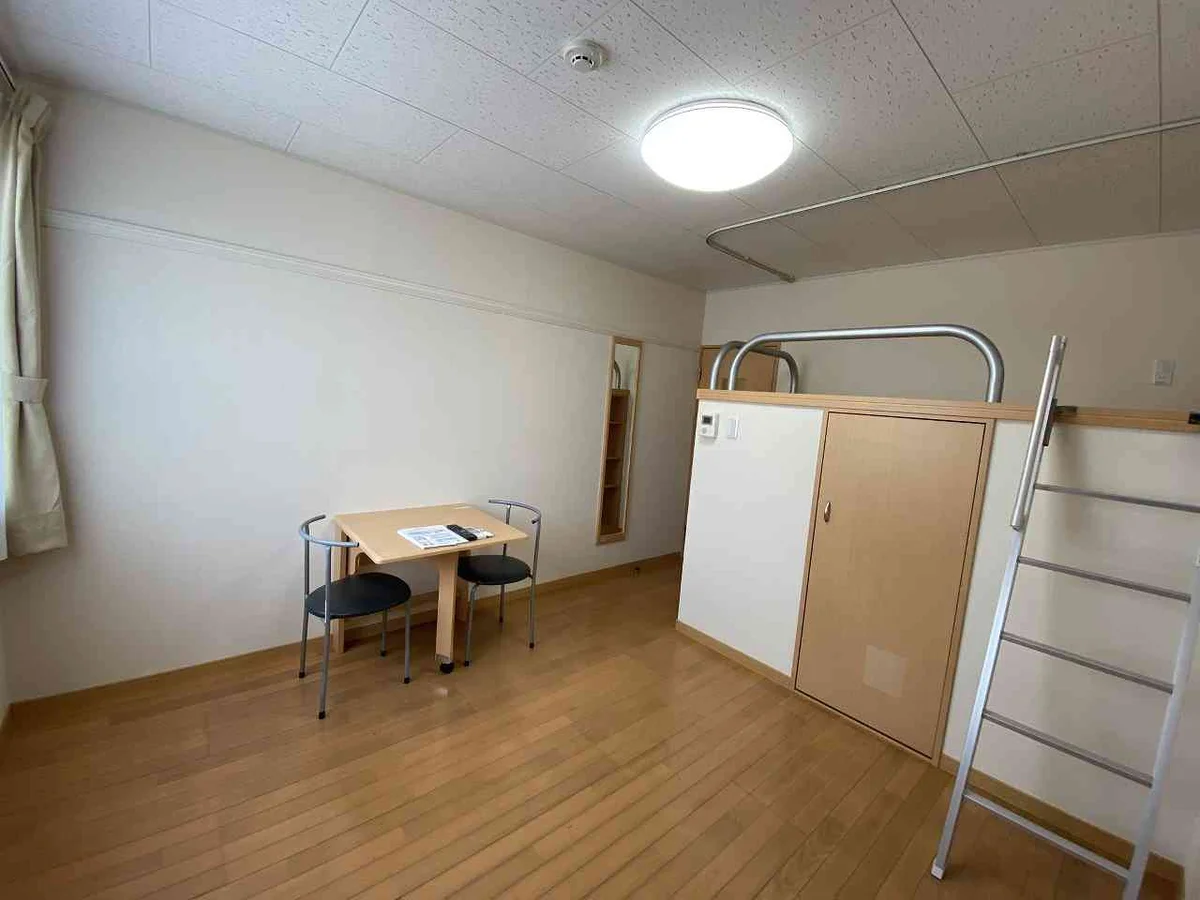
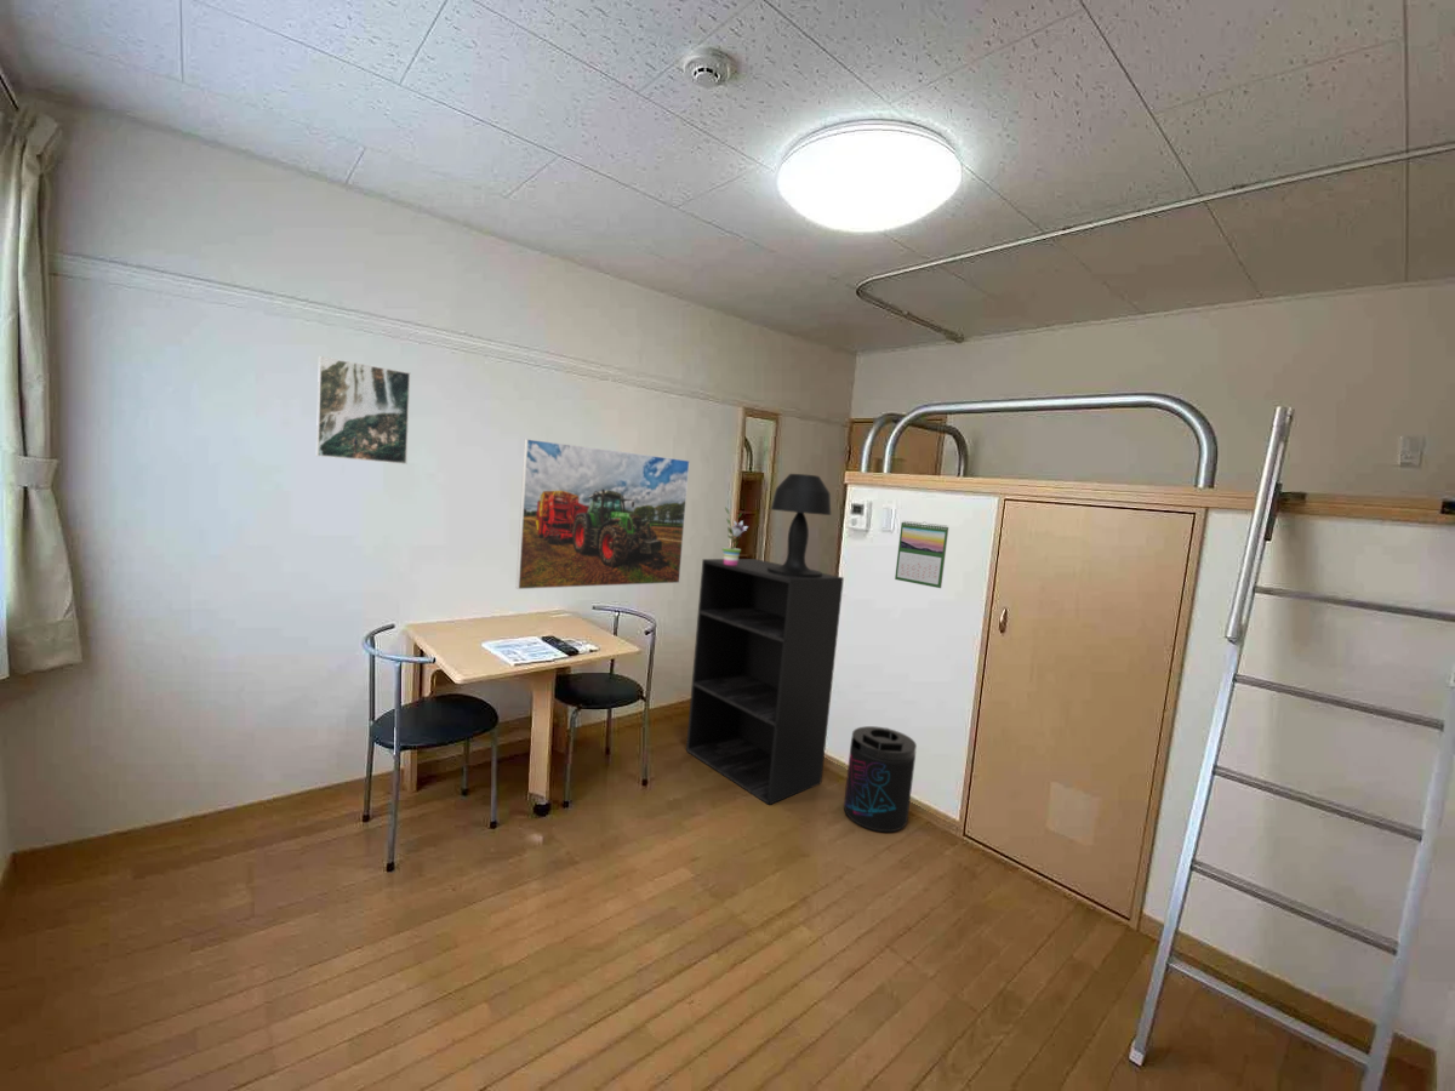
+ table lamp [768,473,832,577]
+ bookshelf [685,558,845,805]
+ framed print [315,355,411,465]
+ supplement container [843,725,918,833]
+ potted plant [721,507,749,565]
+ calendar [894,520,949,589]
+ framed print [515,438,691,590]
